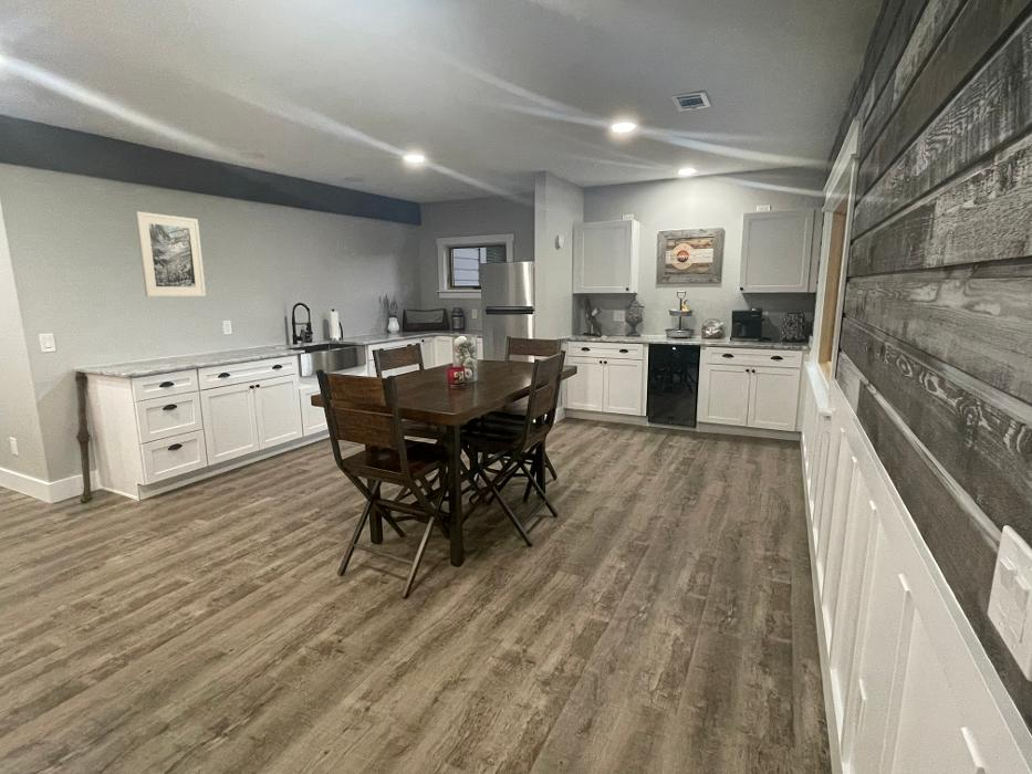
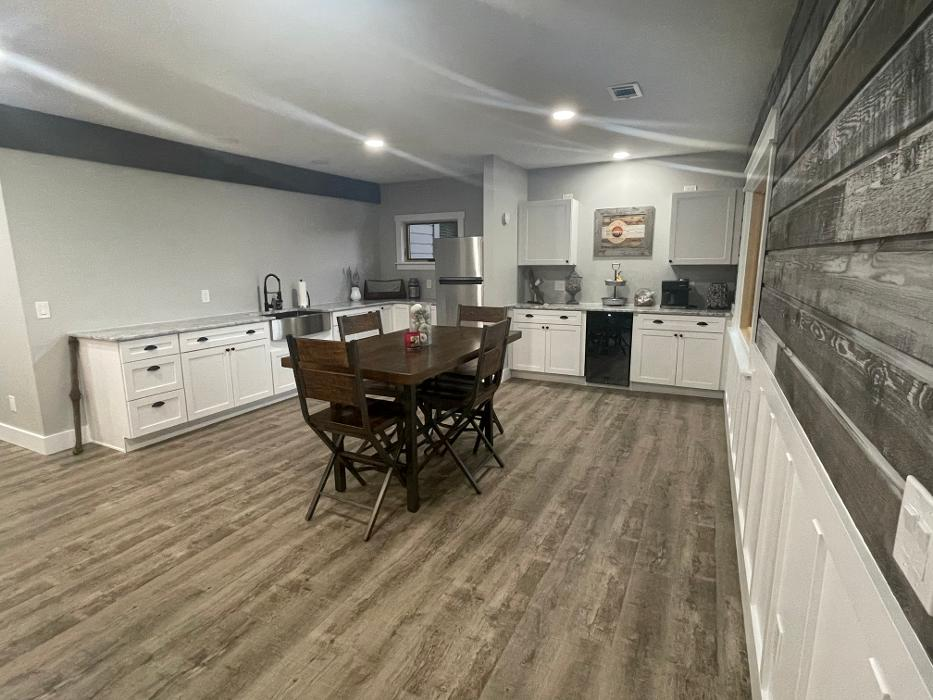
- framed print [134,210,207,297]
